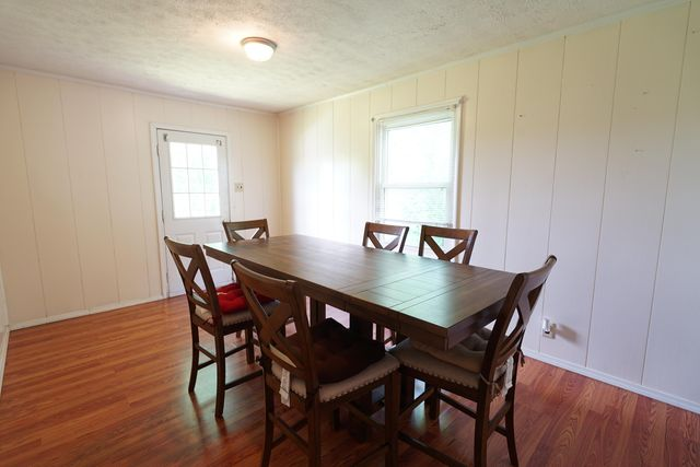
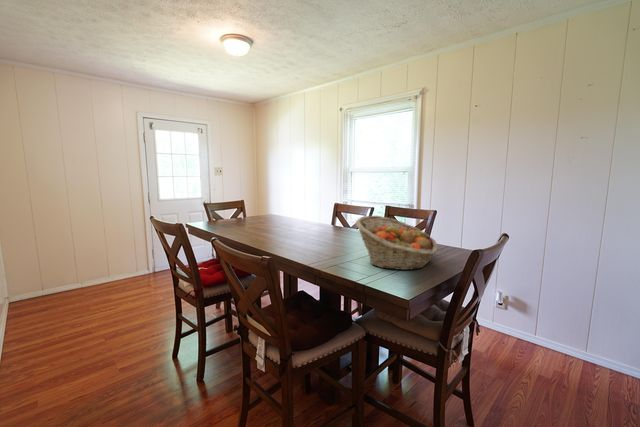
+ fruit basket [354,215,439,271]
